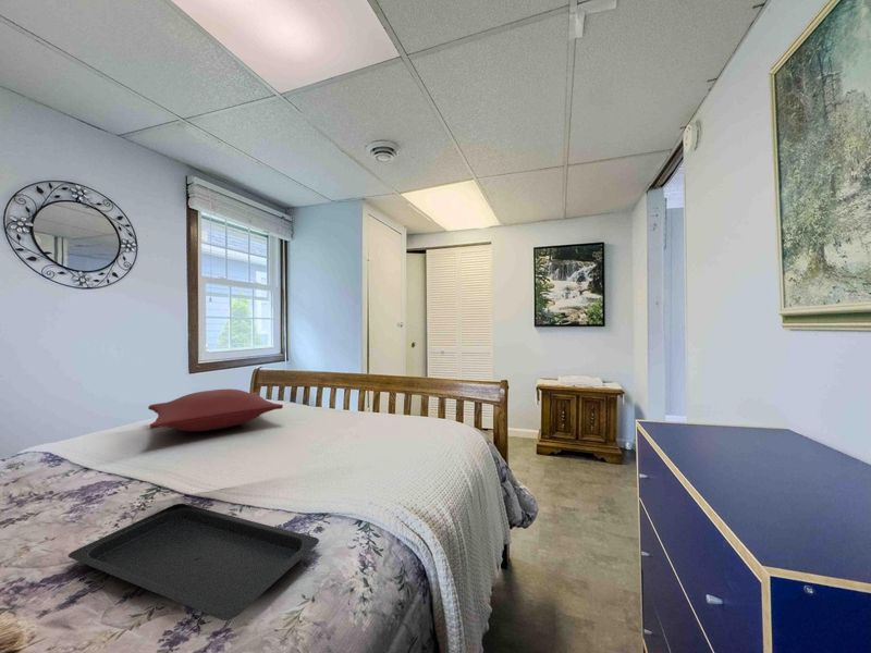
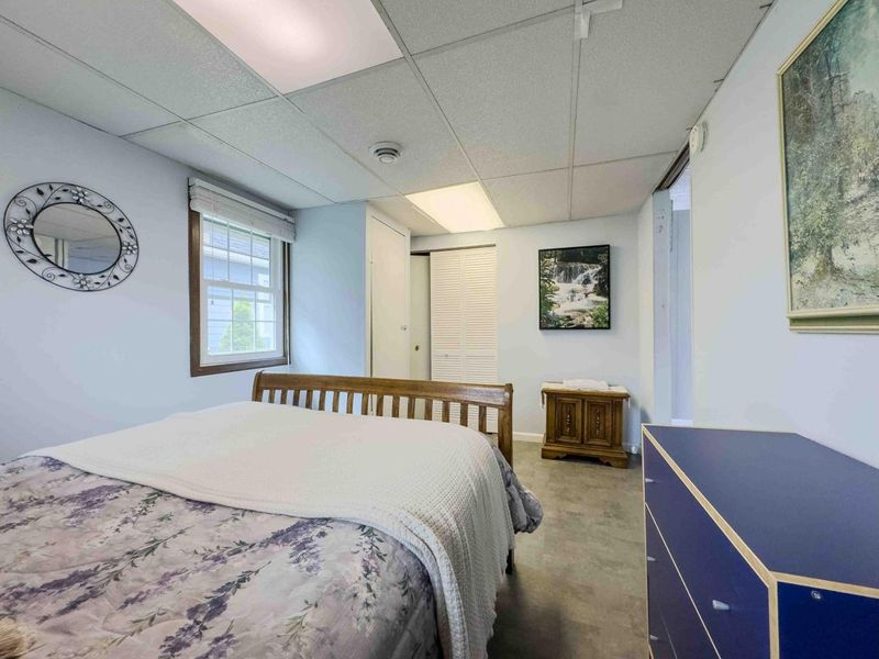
- serving tray [68,503,320,621]
- pillow [147,387,284,432]
